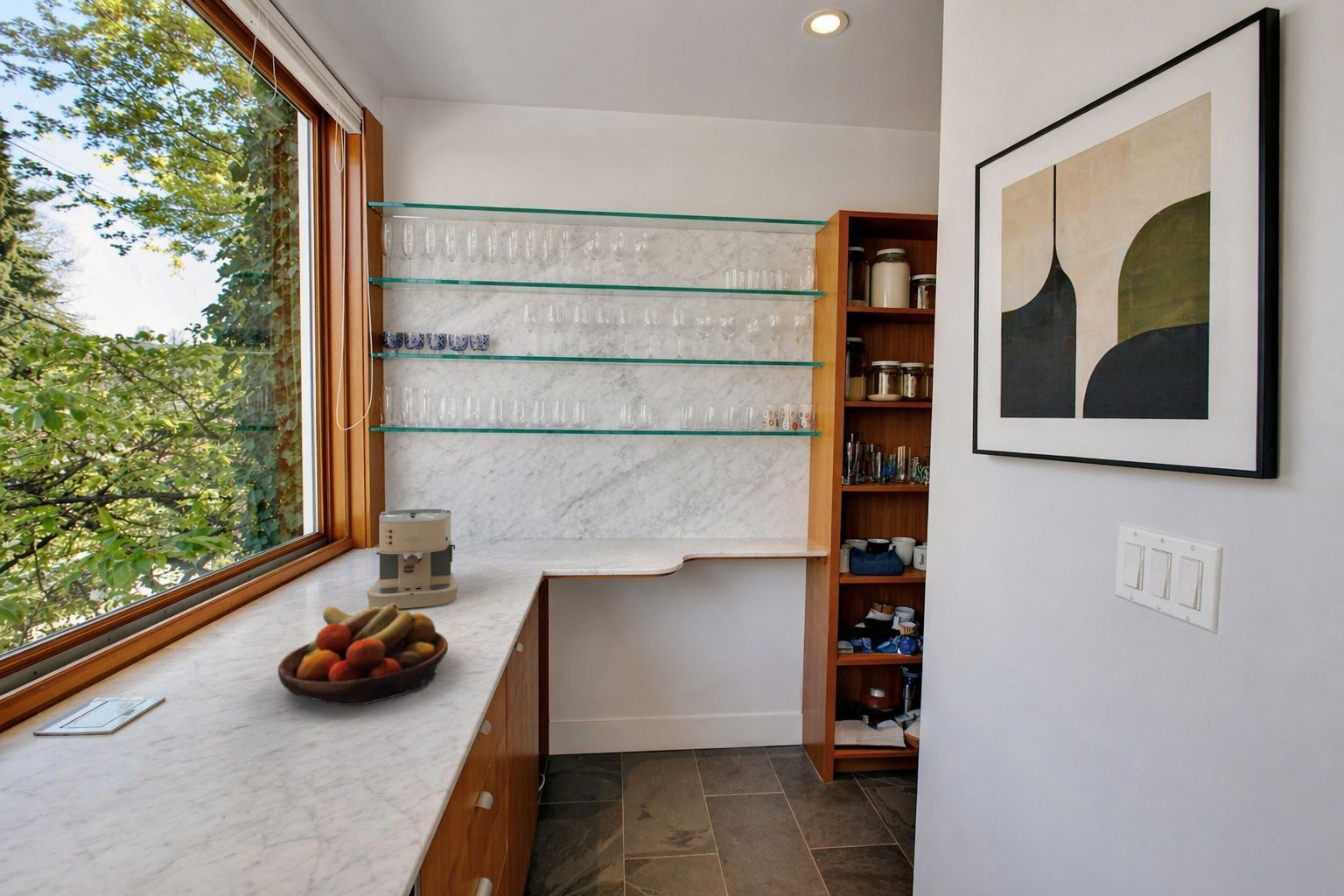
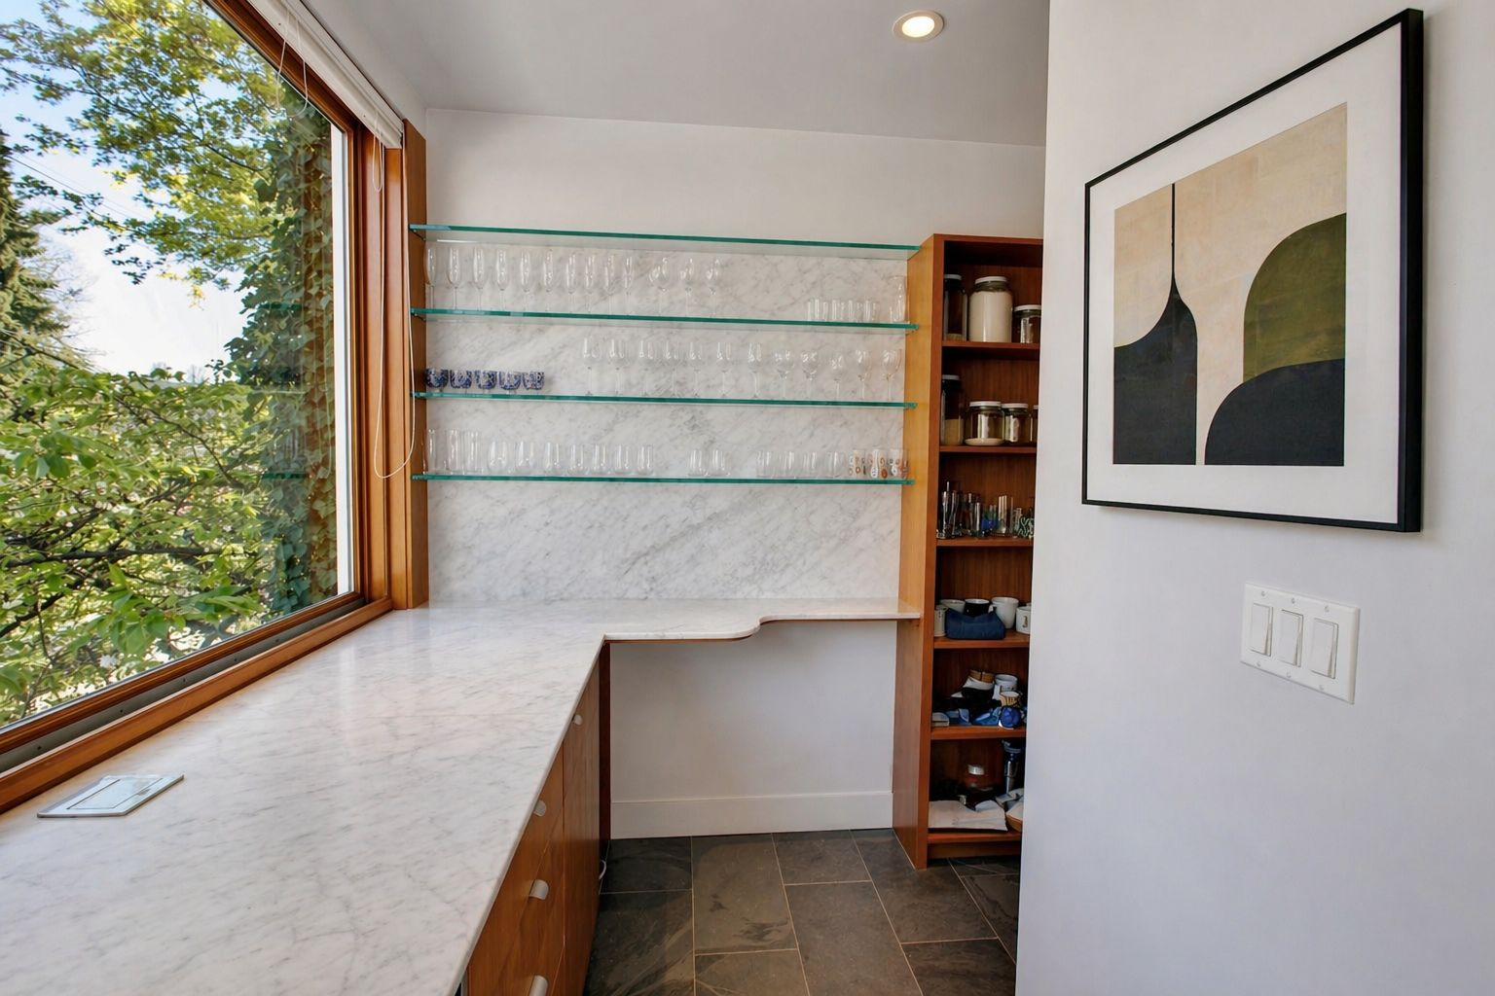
- fruit bowl [276,603,449,706]
- coffee maker [366,508,458,609]
